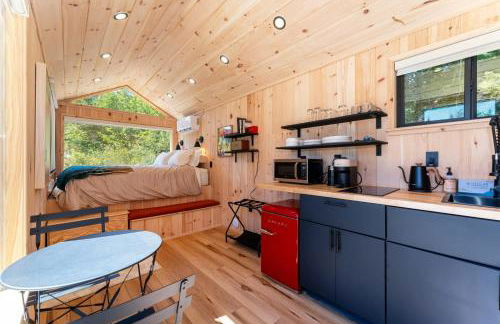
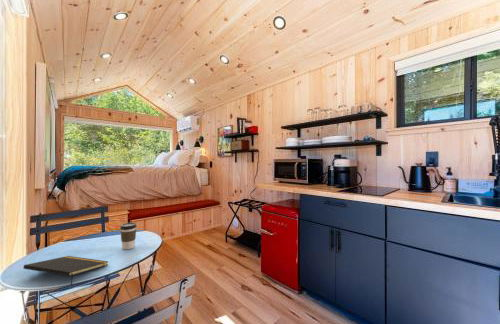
+ coffee cup [119,222,138,250]
+ notepad [22,255,110,286]
